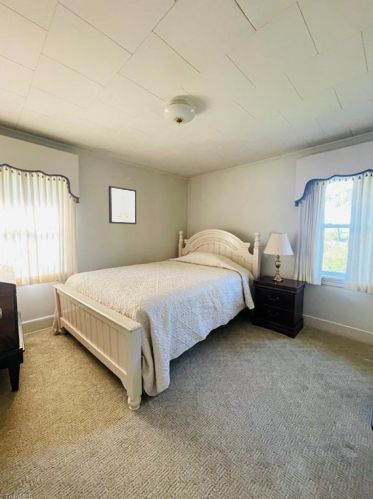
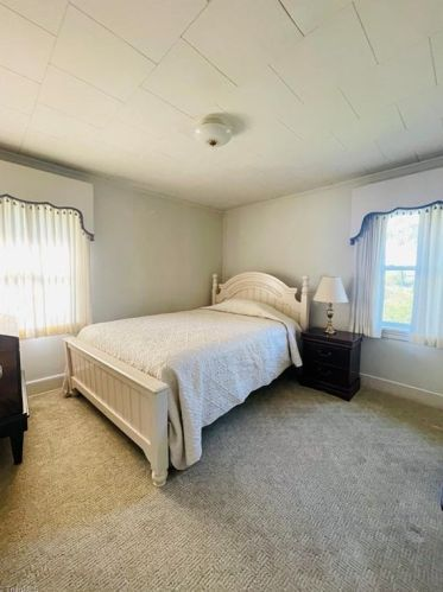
- wall art [108,185,137,225]
